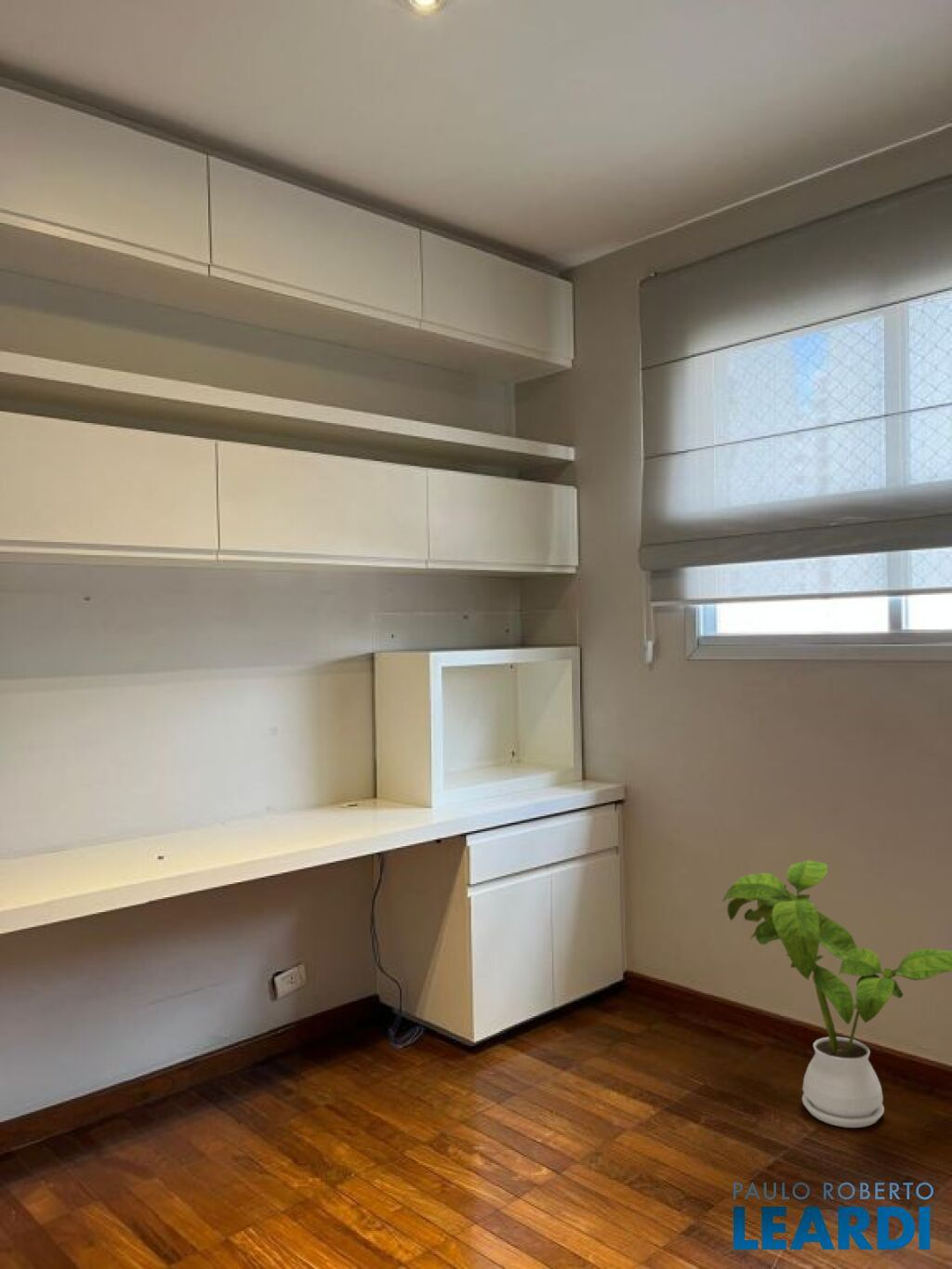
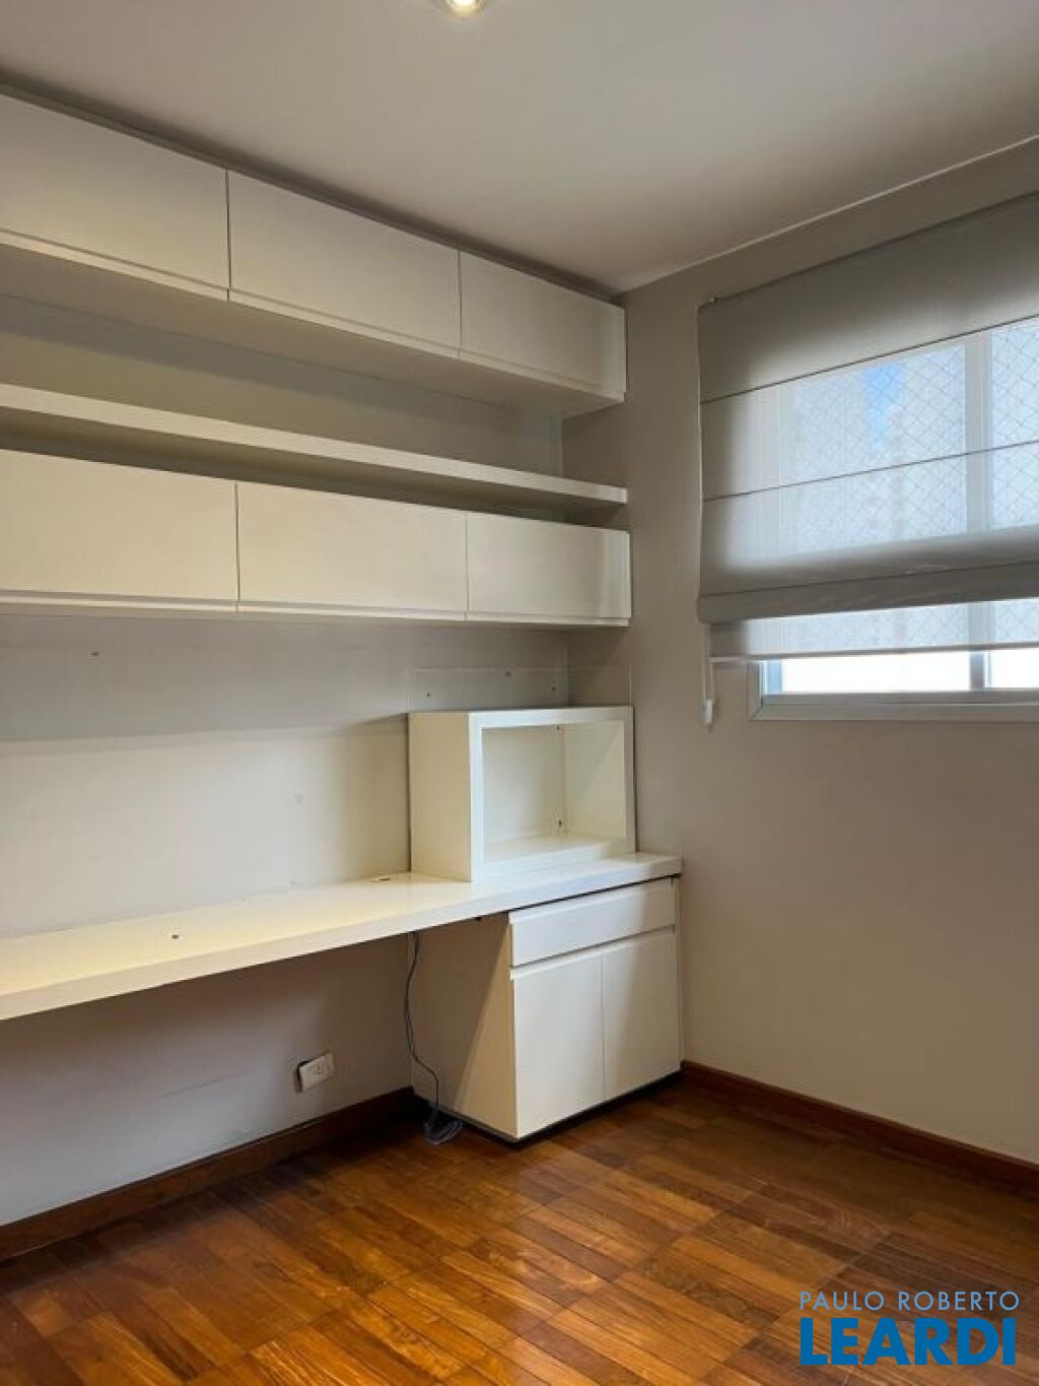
- house plant [721,859,952,1129]
